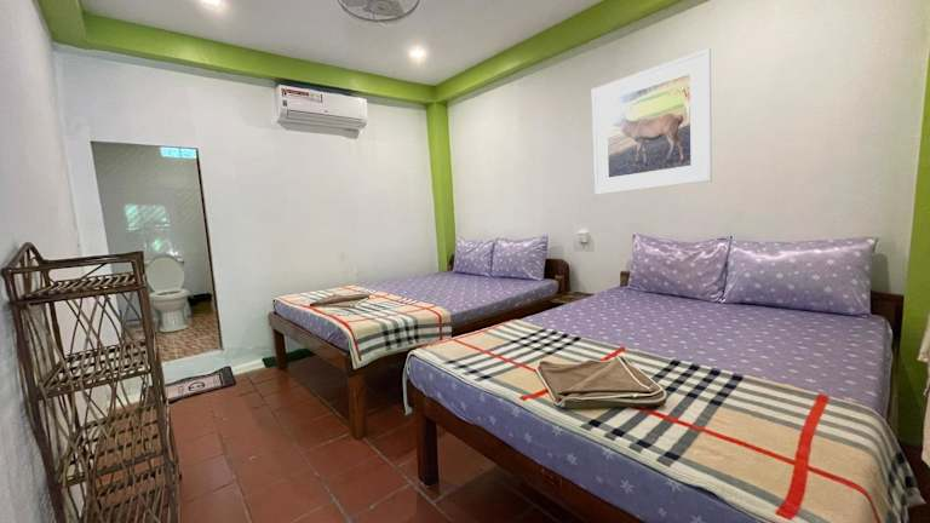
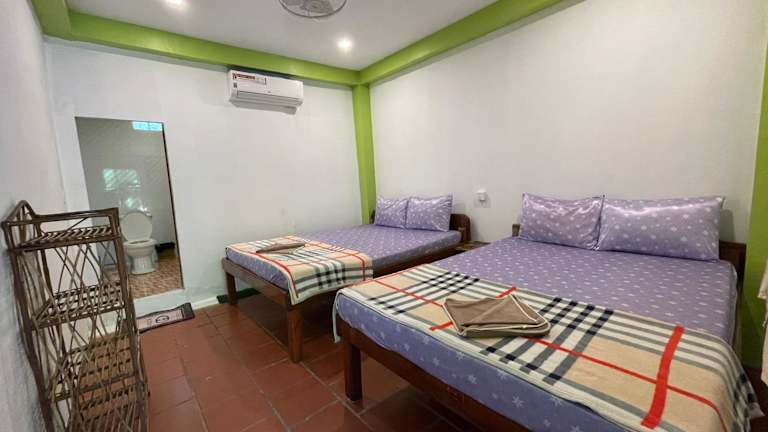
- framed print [591,47,713,196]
